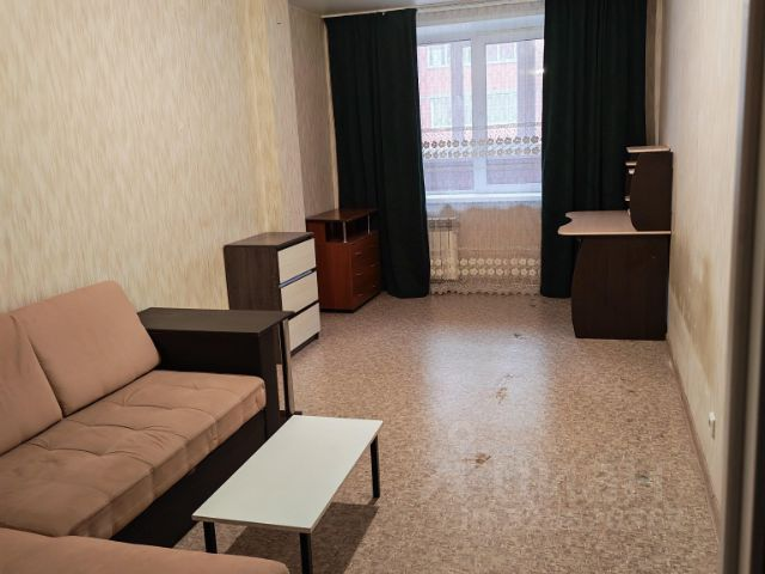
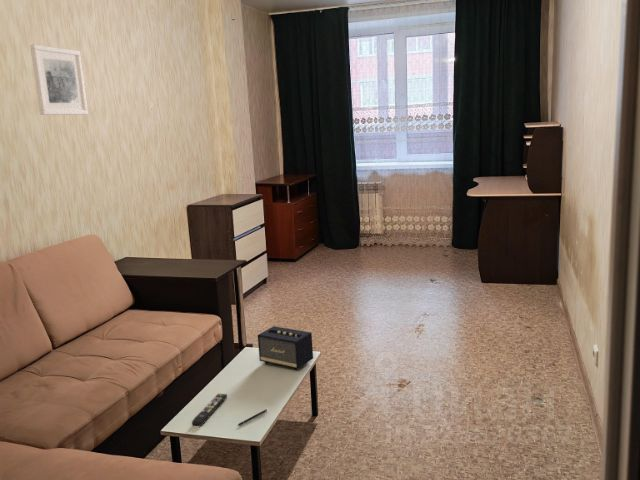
+ pen [236,408,268,426]
+ speaker [257,325,314,371]
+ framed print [29,43,89,116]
+ remote control [191,393,228,427]
